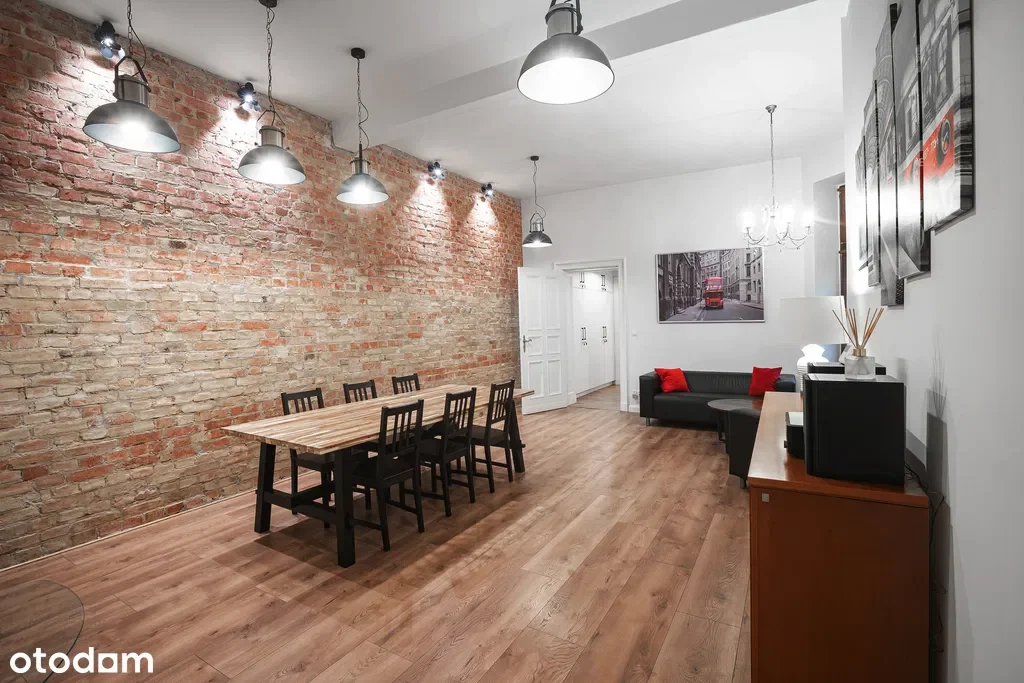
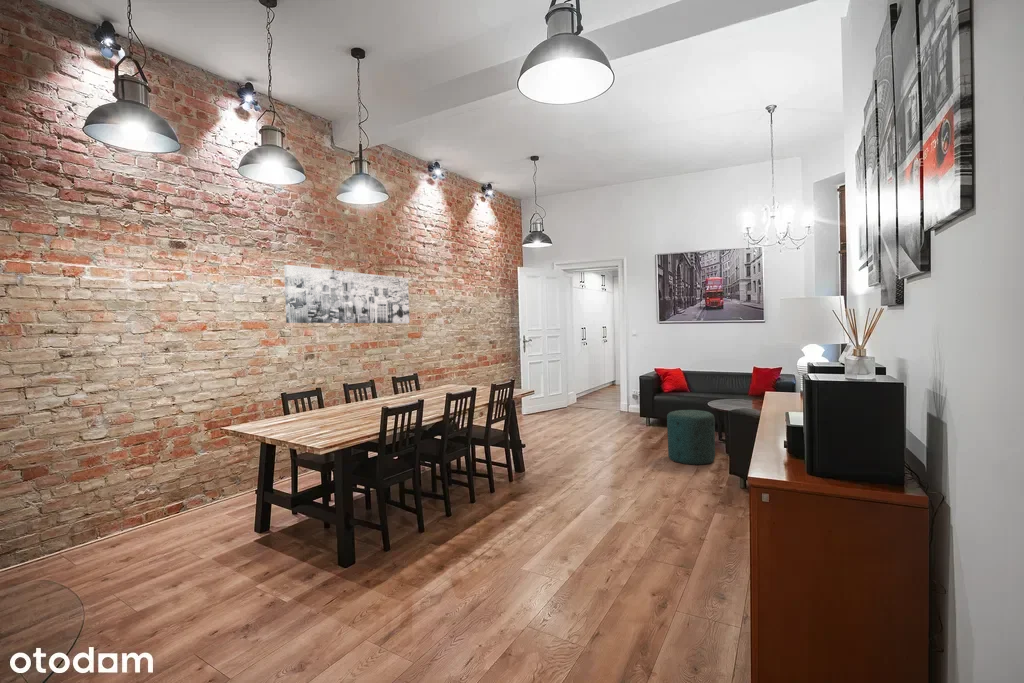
+ ottoman [666,409,716,466]
+ wall art [283,264,410,324]
